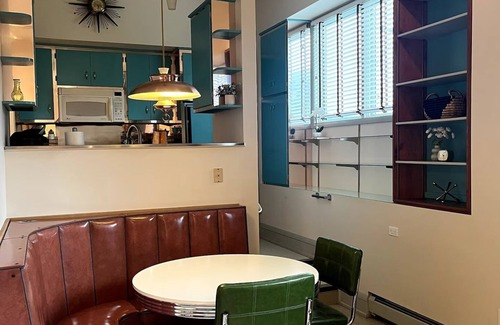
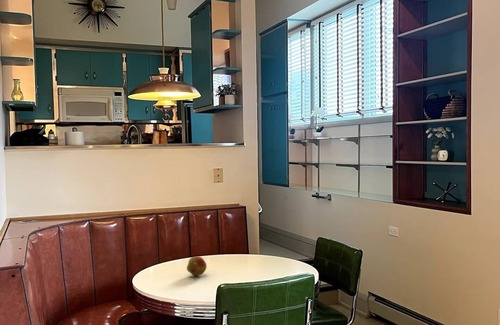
+ fruit [186,256,208,277]
